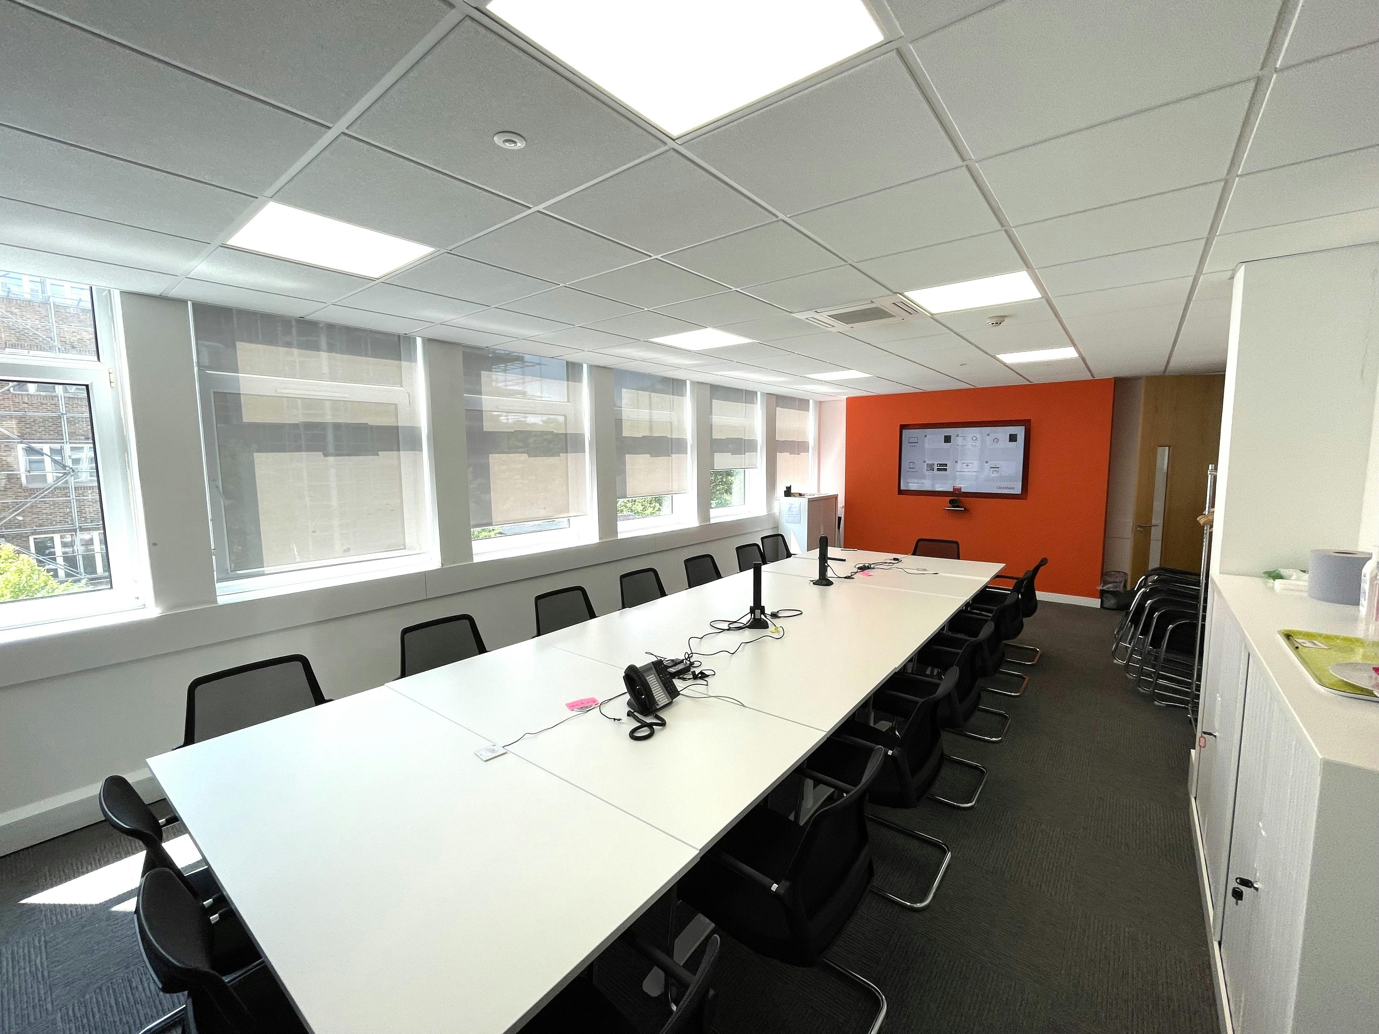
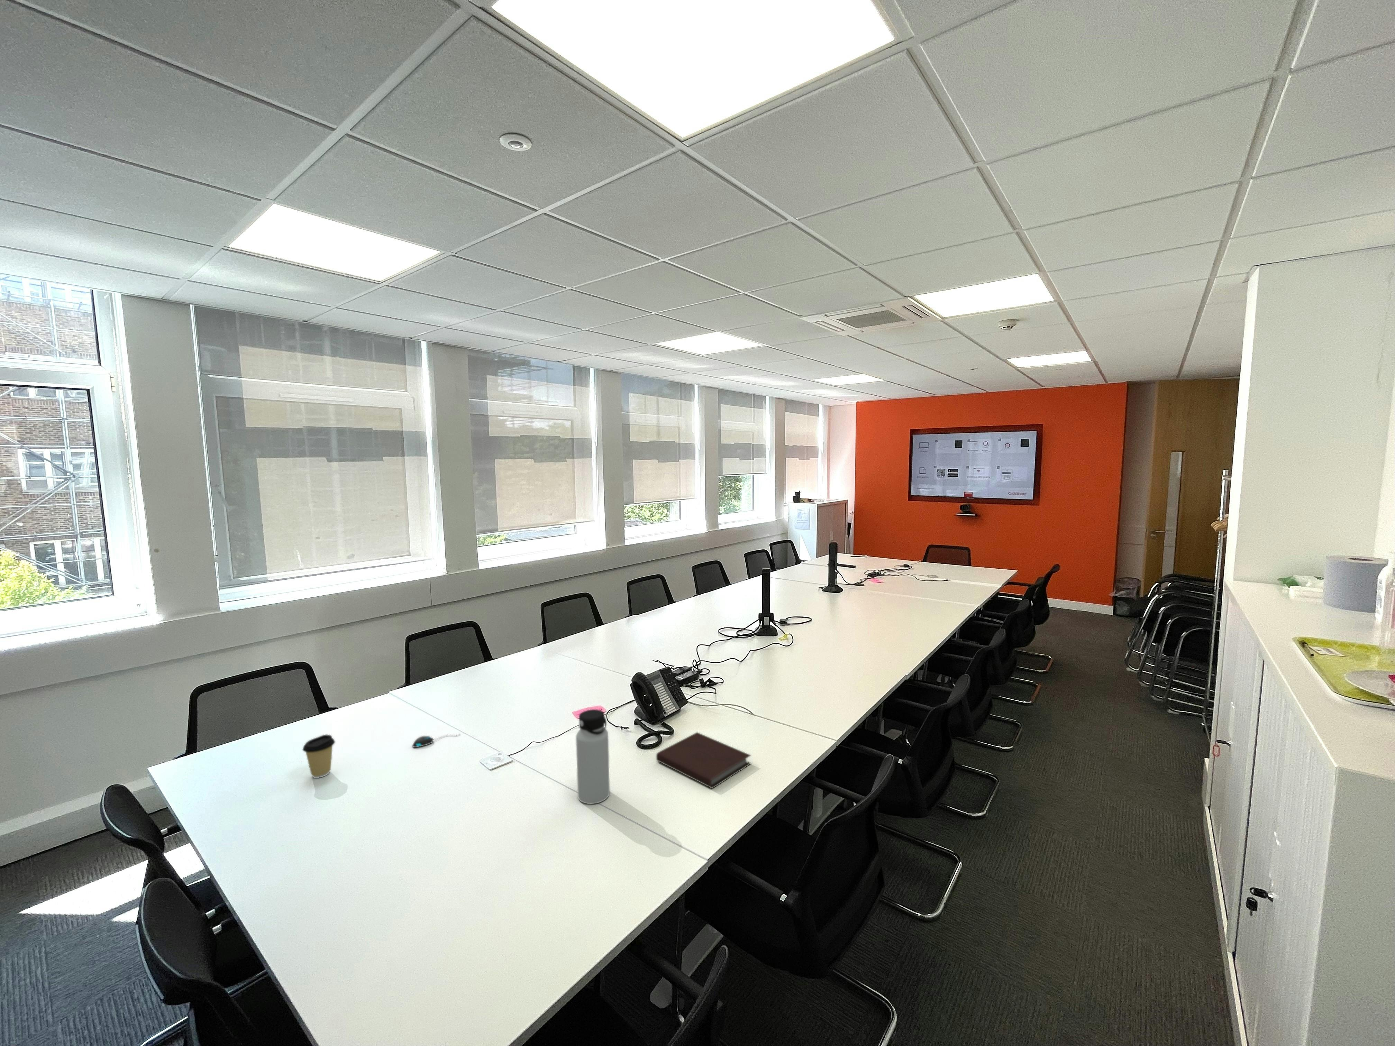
+ mouse [412,733,461,748]
+ notebook [656,732,751,789]
+ coffee cup [302,734,336,778]
+ water bottle [576,709,610,804]
